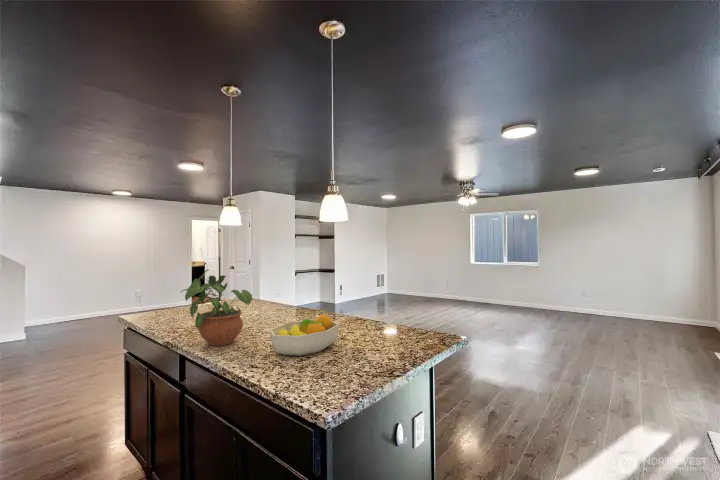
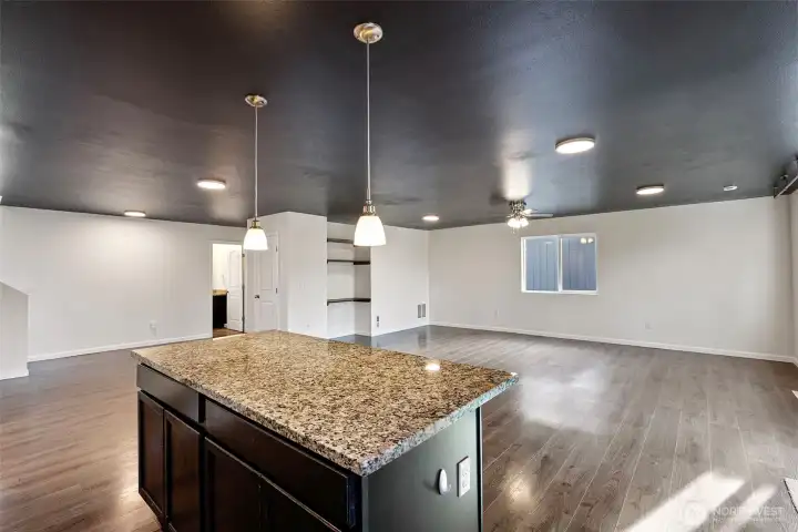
- fruit bowl [269,313,340,357]
- potted plant [179,268,253,347]
